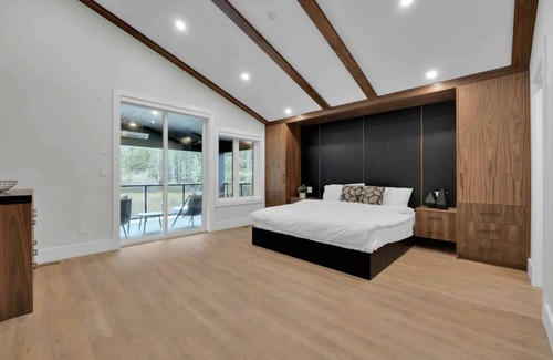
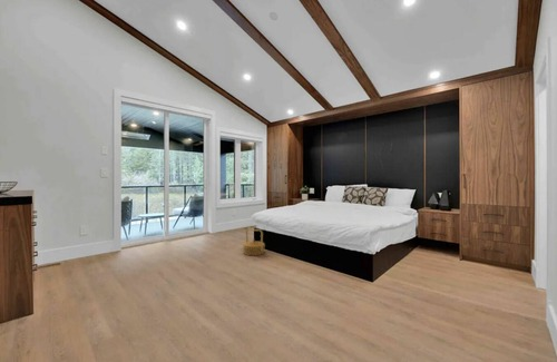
+ basket [242,226,266,256]
